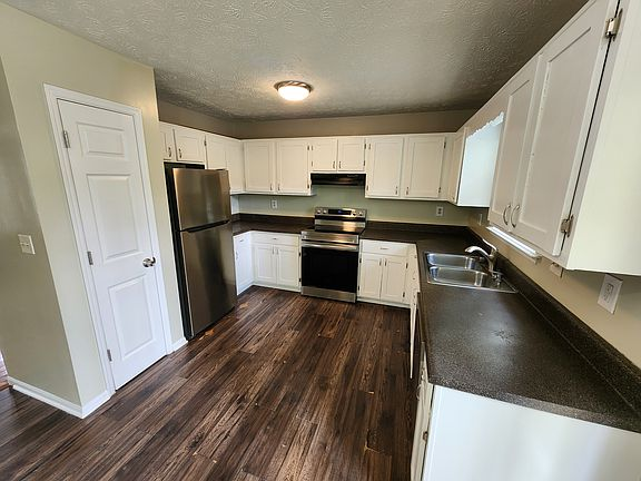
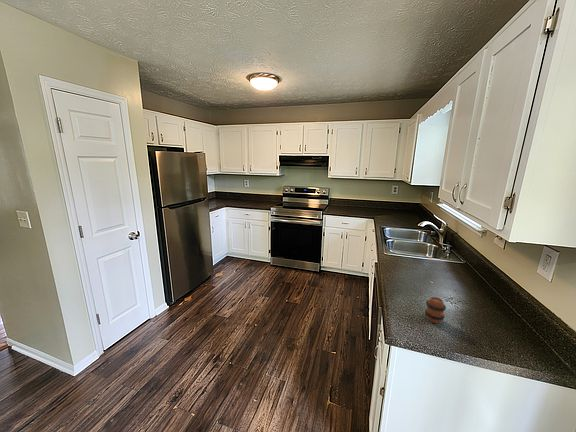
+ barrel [424,296,447,324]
